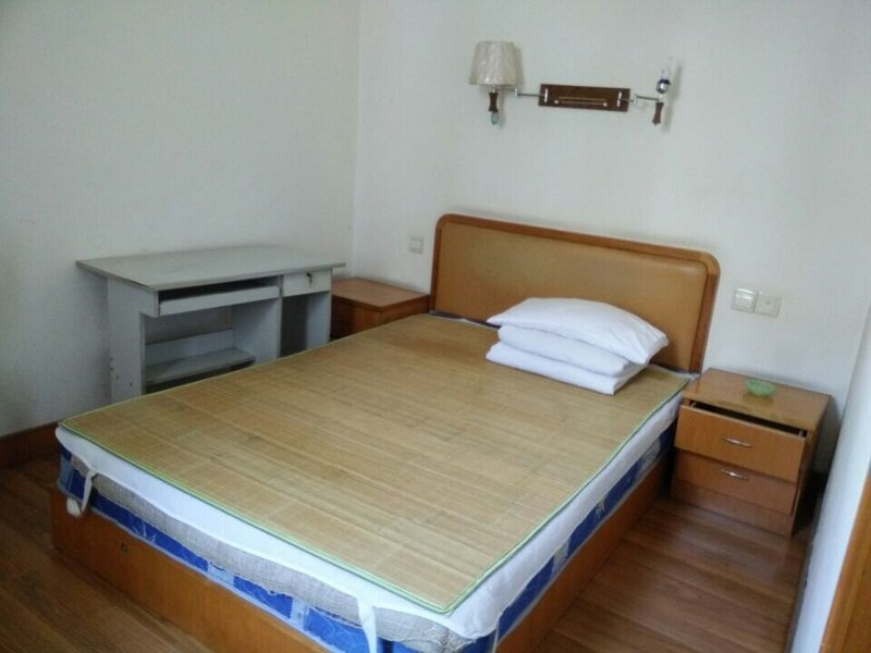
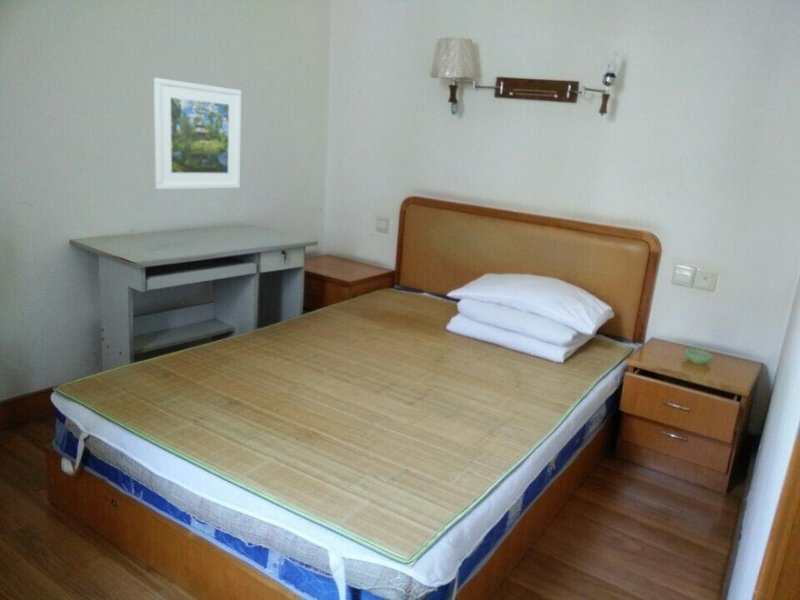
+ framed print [153,77,242,190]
